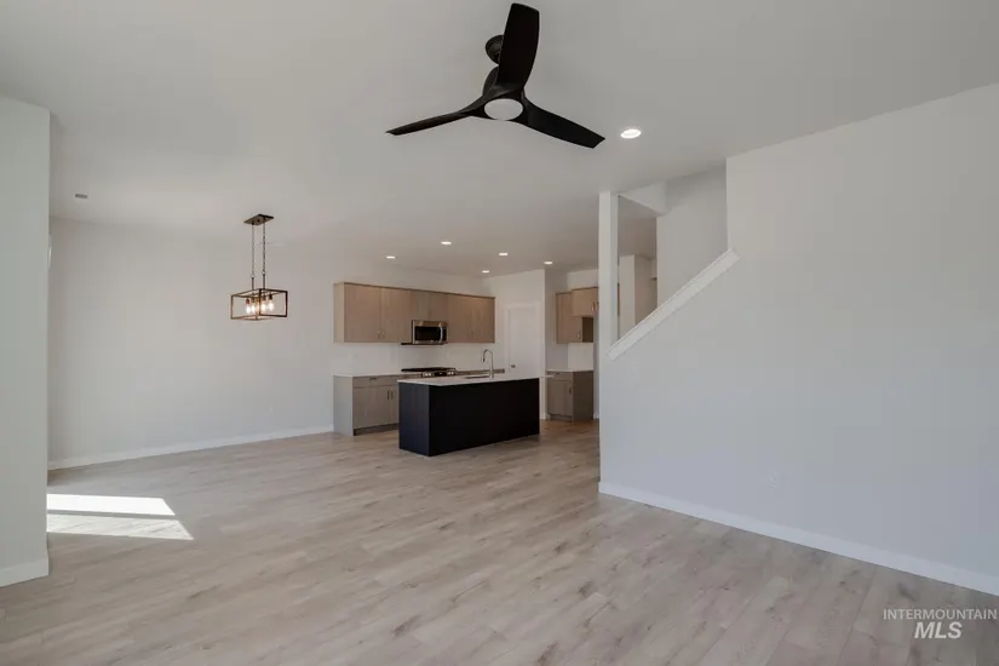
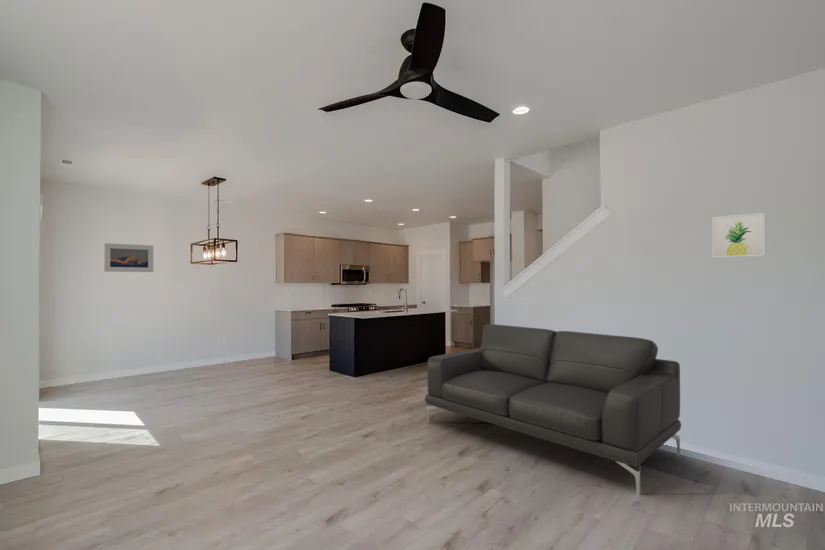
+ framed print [103,242,154,273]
+ wall art [711,212,767,259]
+ sofa [424,323,682,496]
